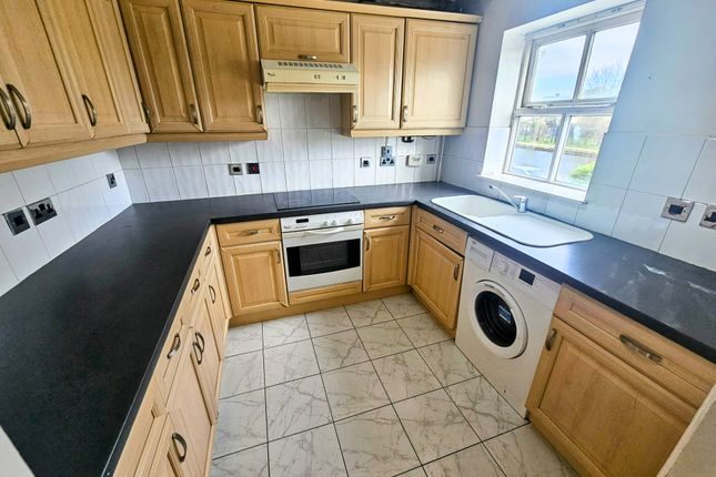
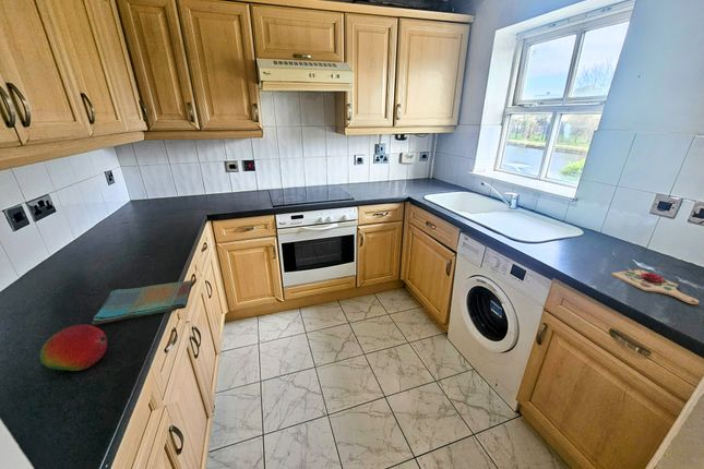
+ cutting board [610,266,700,305]
+ fruit [39,324,108,372]
+ dish towel [91,279,194,325]
